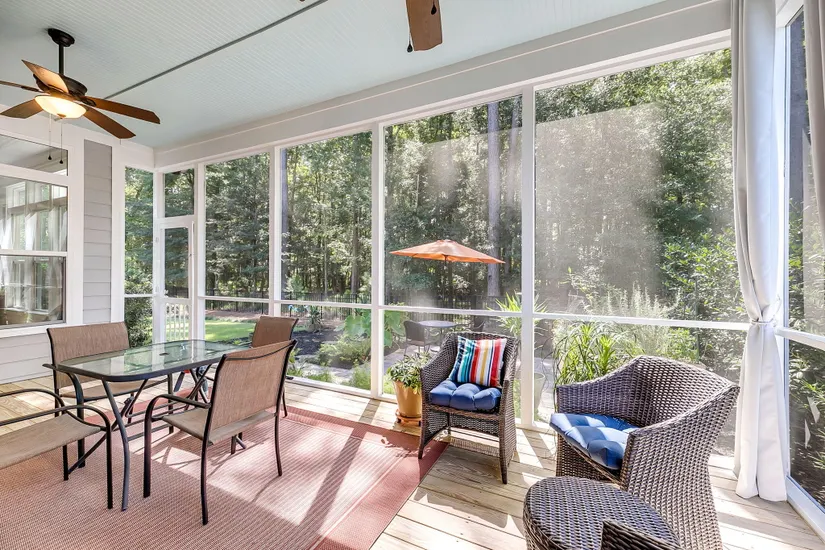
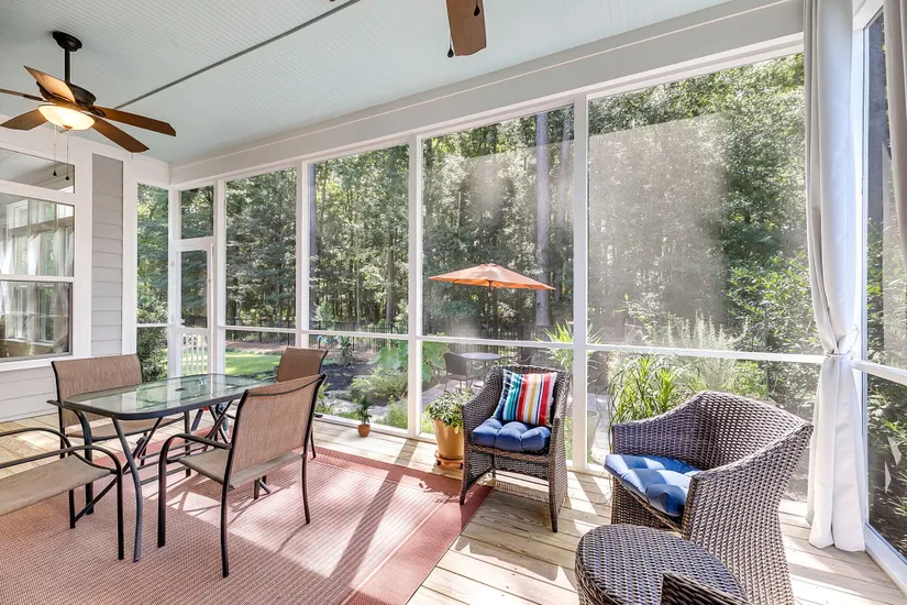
+ potted plant [354,392,377,438]
